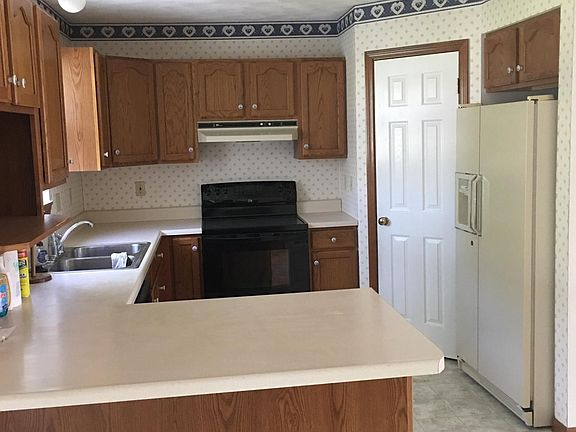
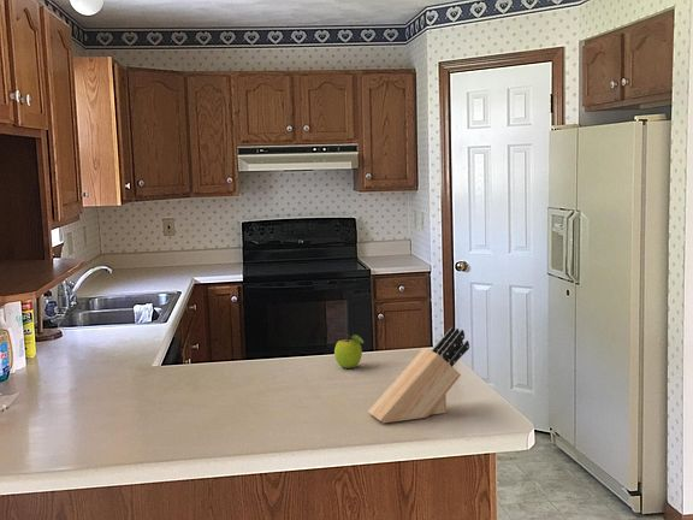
+ knife block [367,326,470,424]
+ fruit [333,333,365,370]
